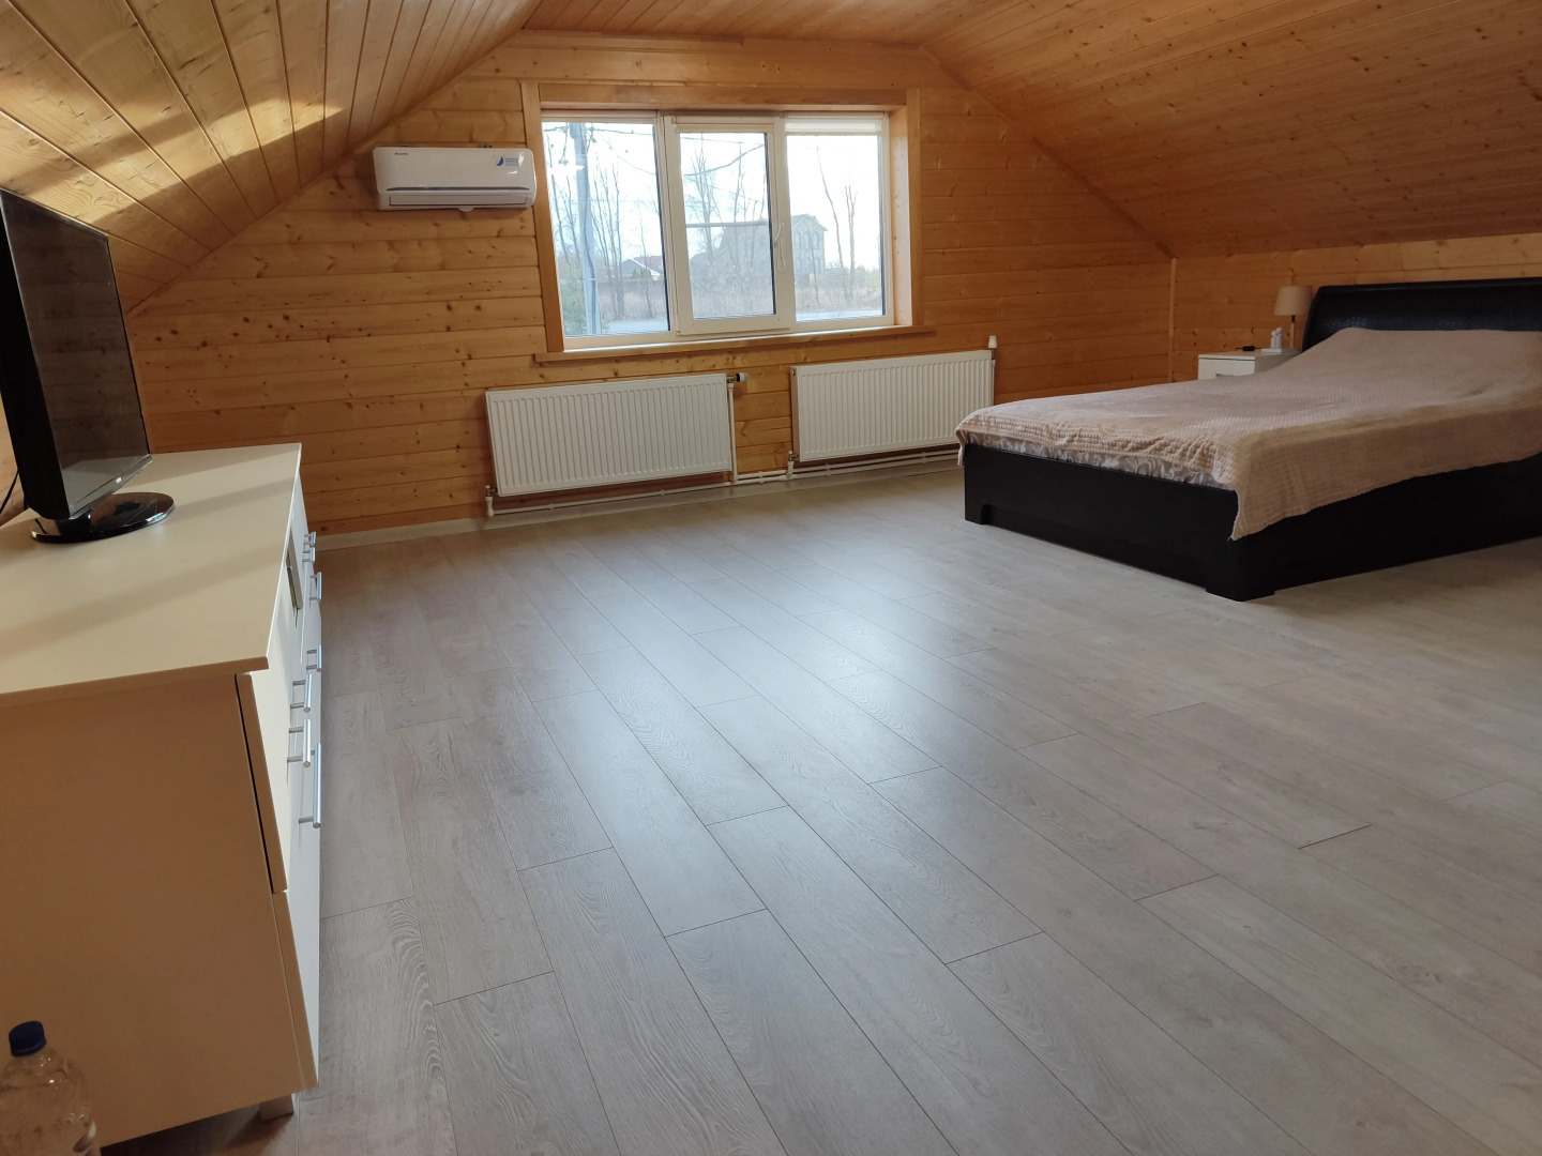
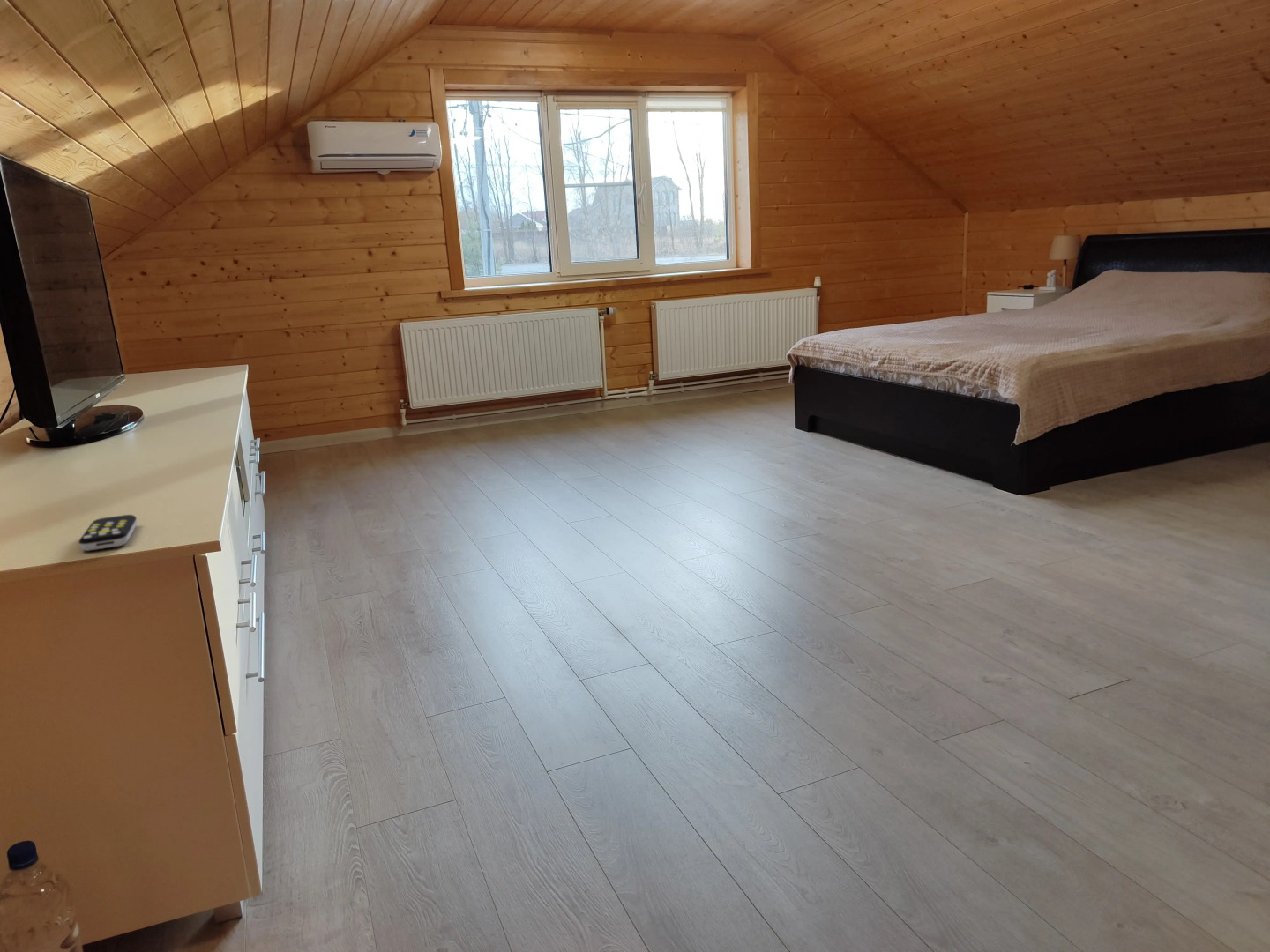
+ remote control [78,514,138,552]
